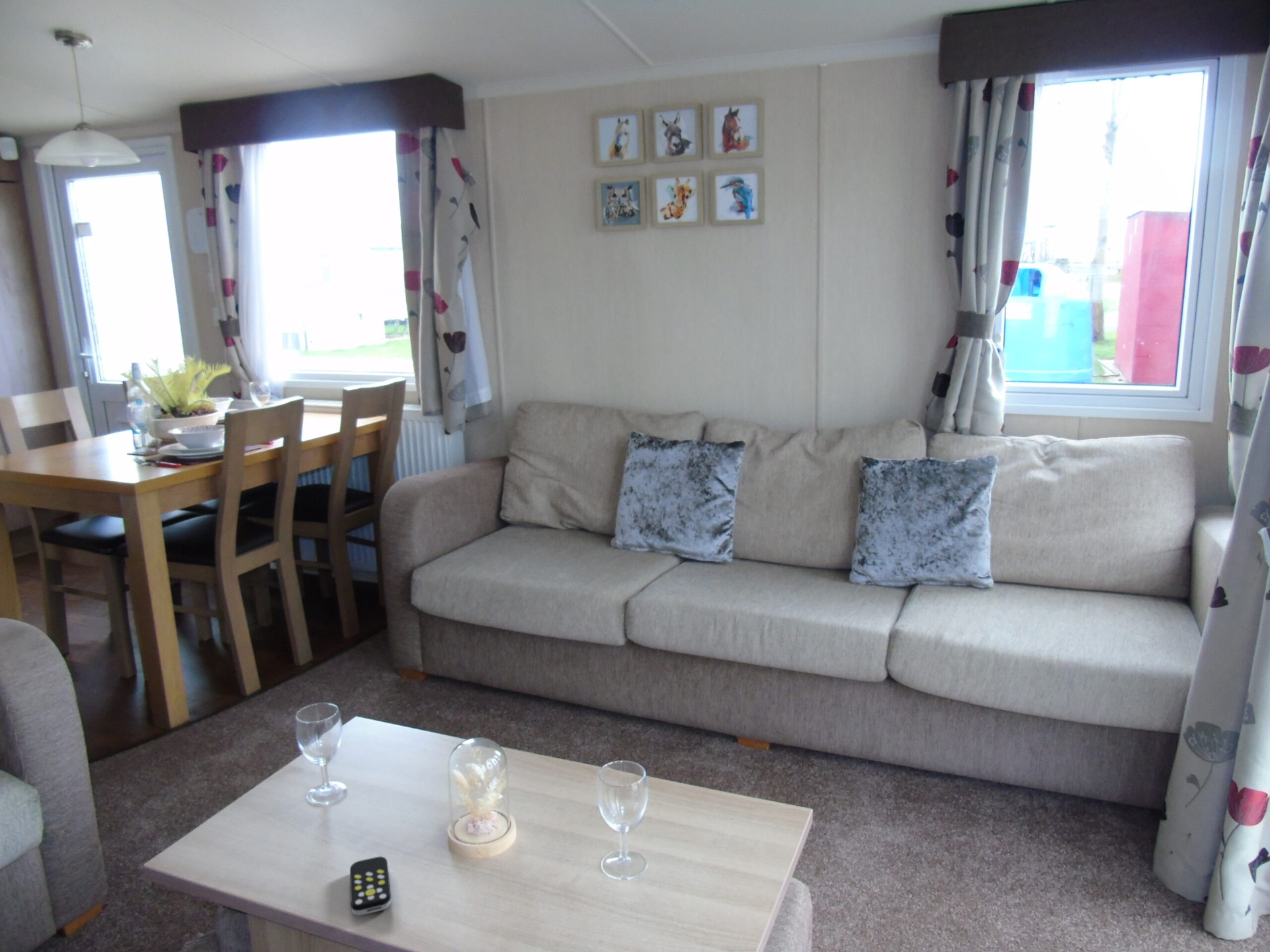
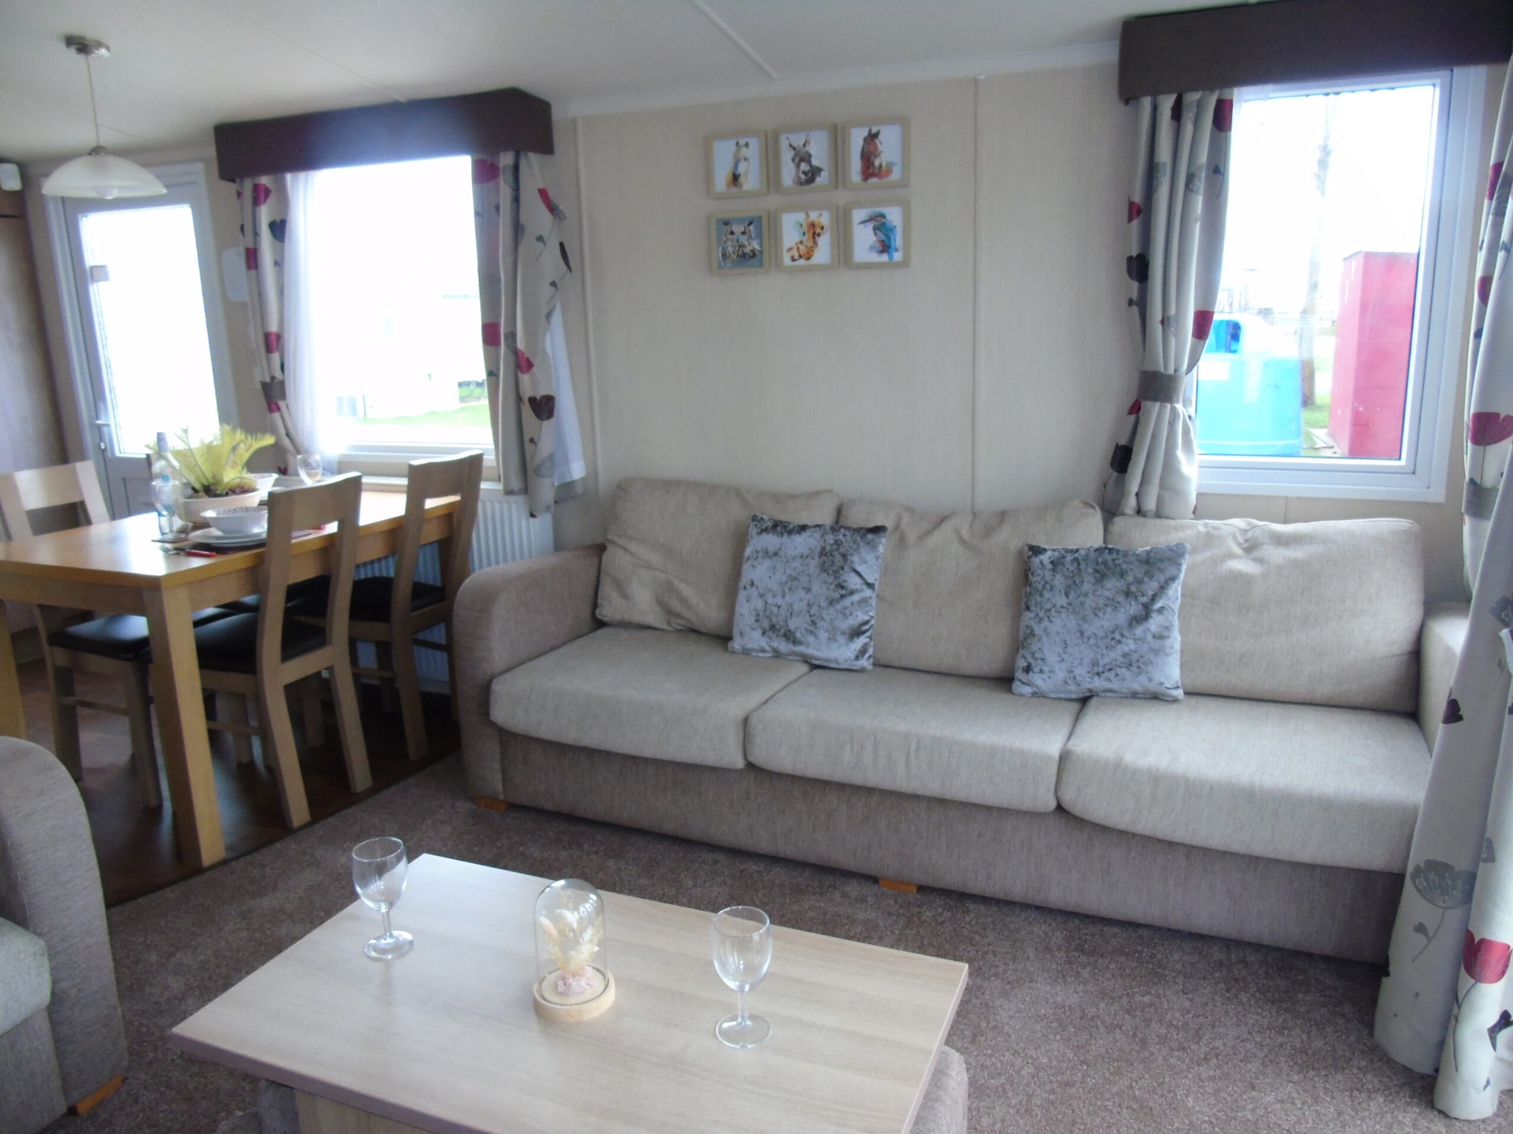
- remote control [349,856,392,916]
